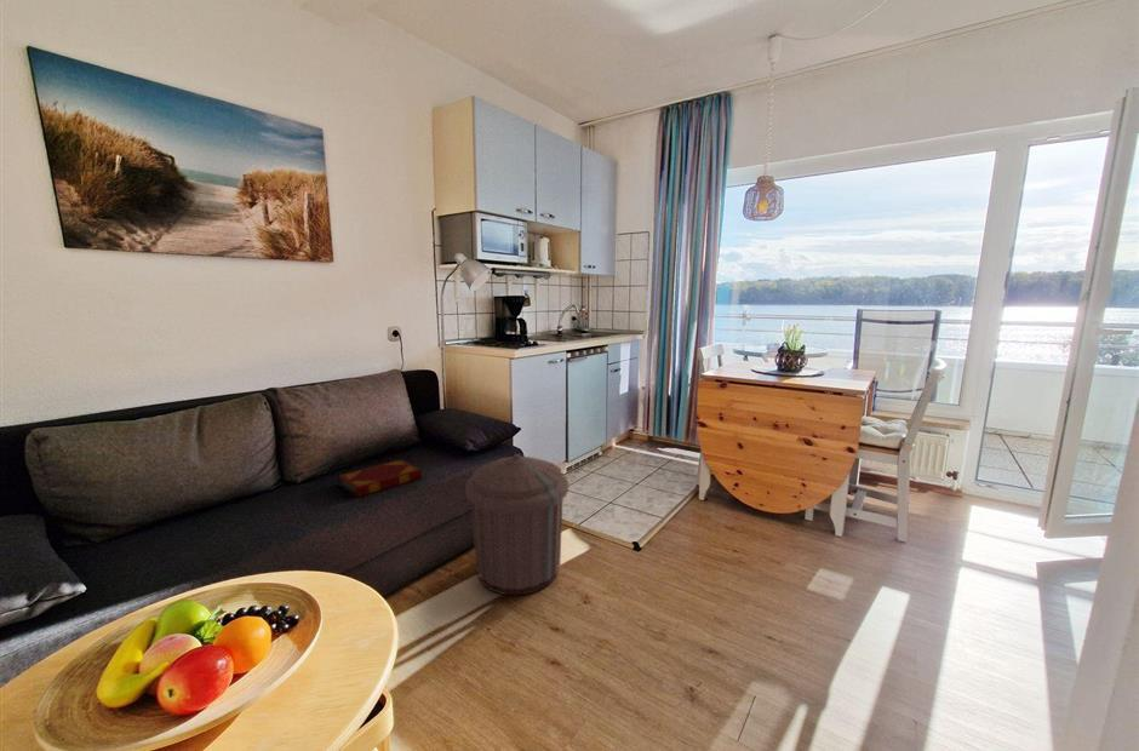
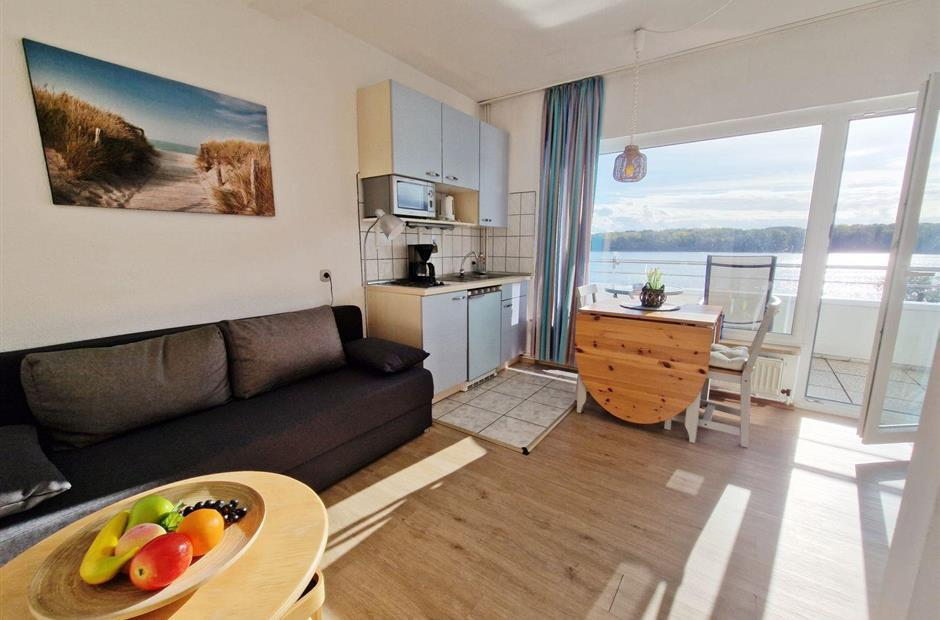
- hardback book [337,458,423,498]
- trash can [464,453,570,597]
